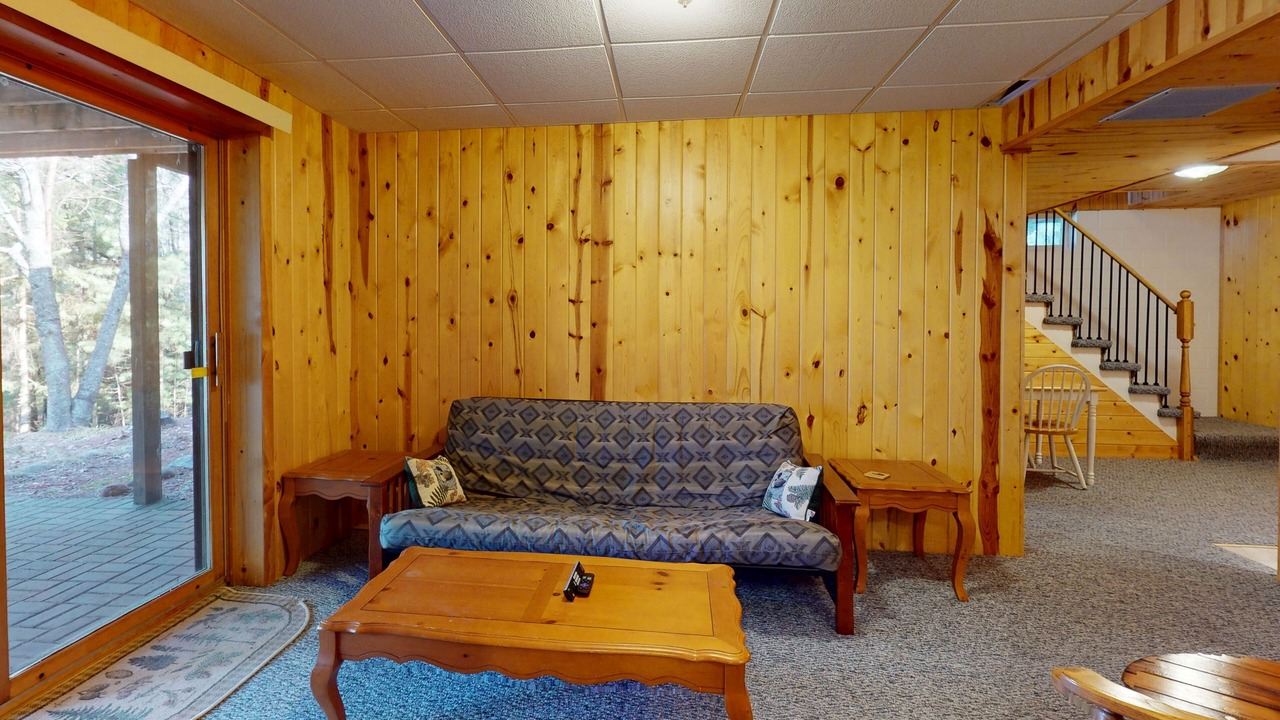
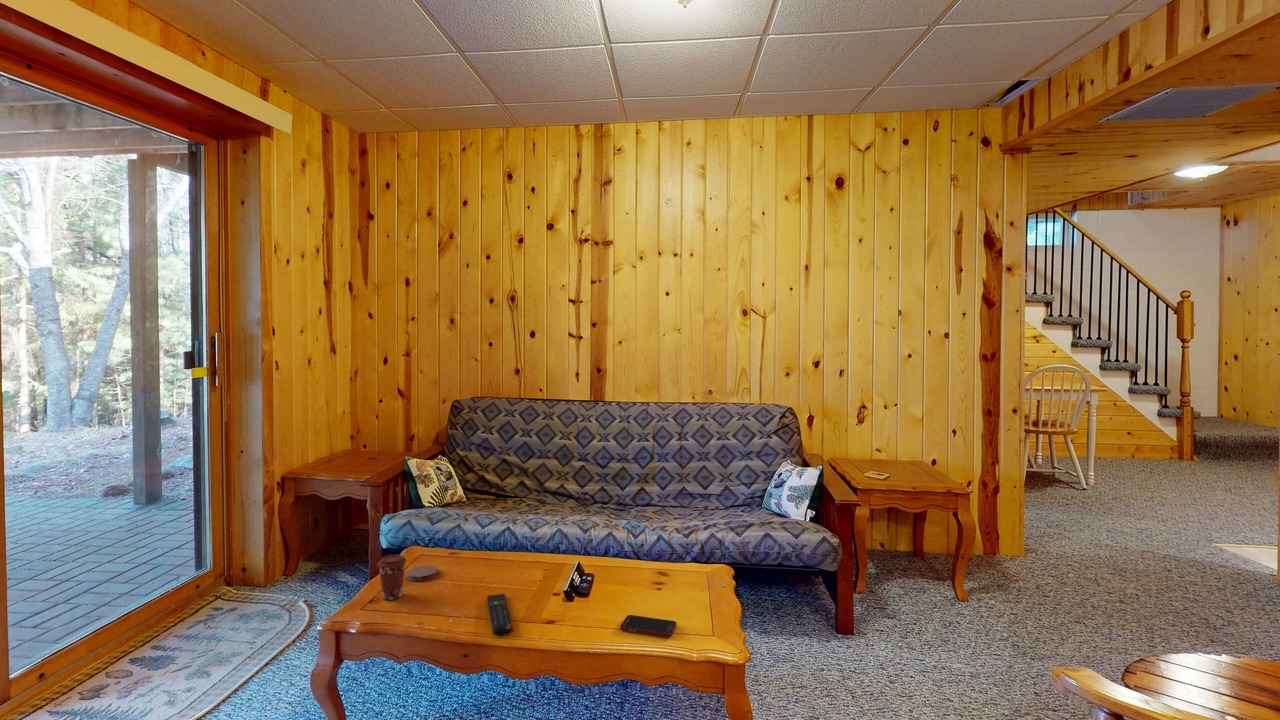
+ remote control [486,592,514,637]
+ coaster [406,564,439,582]
+ cell phone [619,614,678,638]
+ coffee cup [376,553,408,601]
